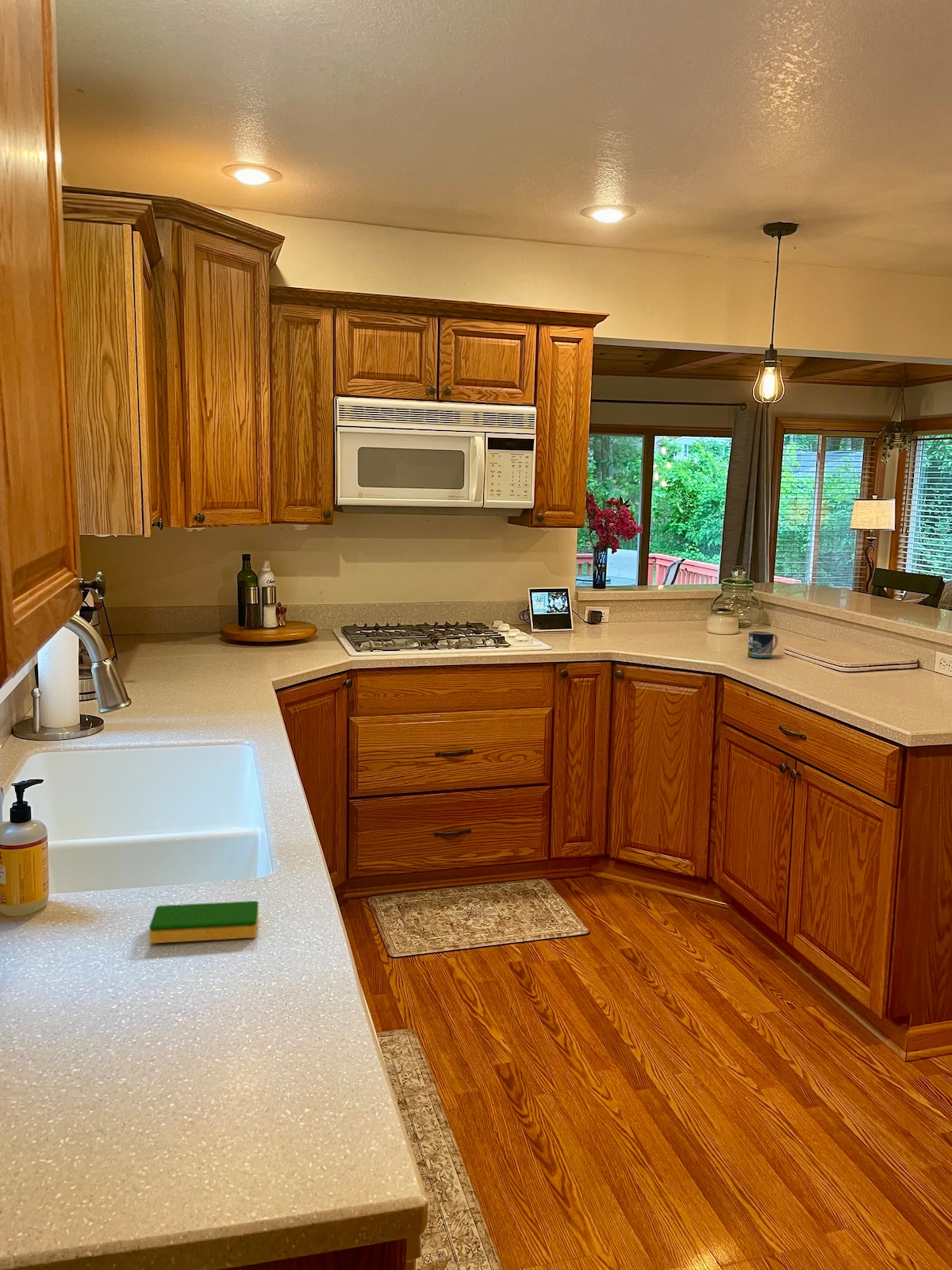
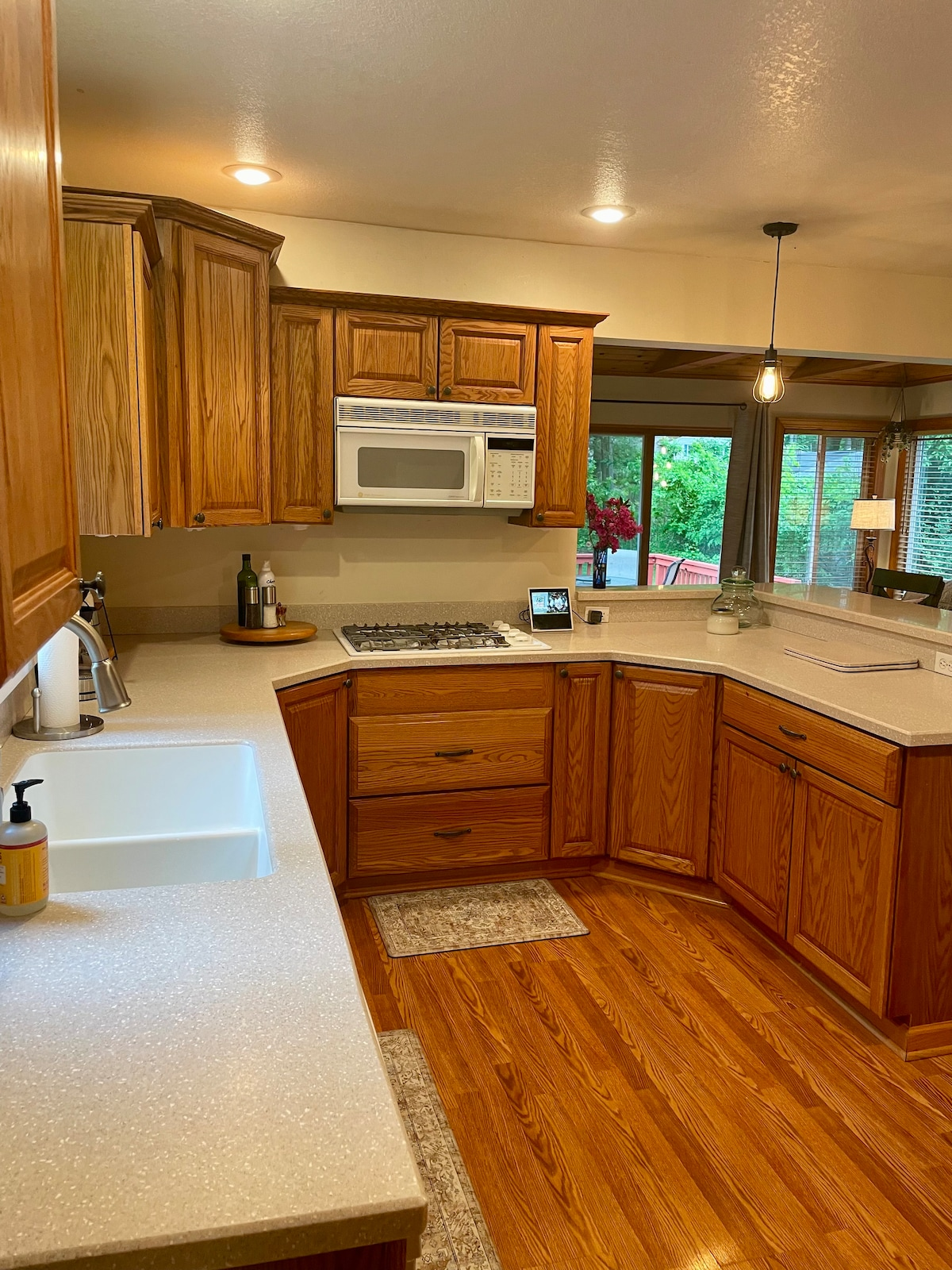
- mug [747,630,779,659]
- dish sponge [148,900,259,944]
